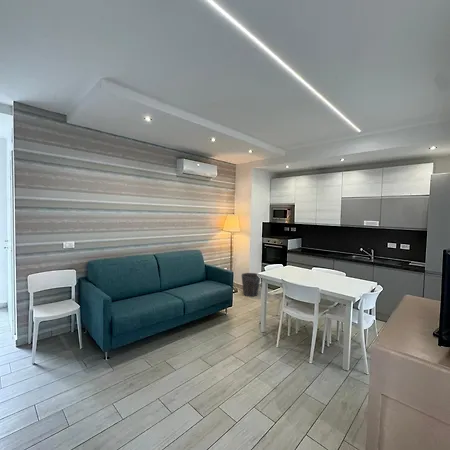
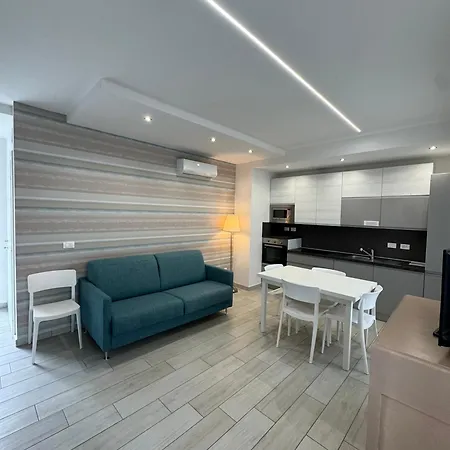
- waste bin [241,272,261,297]
